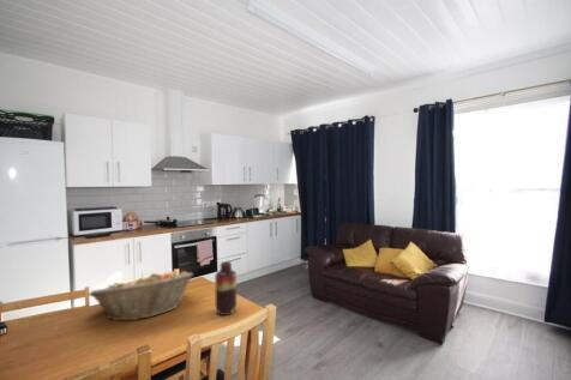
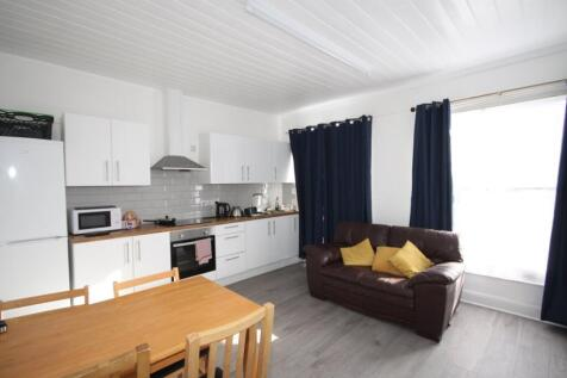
- fruit basket [88,270,194,321]
- vase [214,260,238,316]
